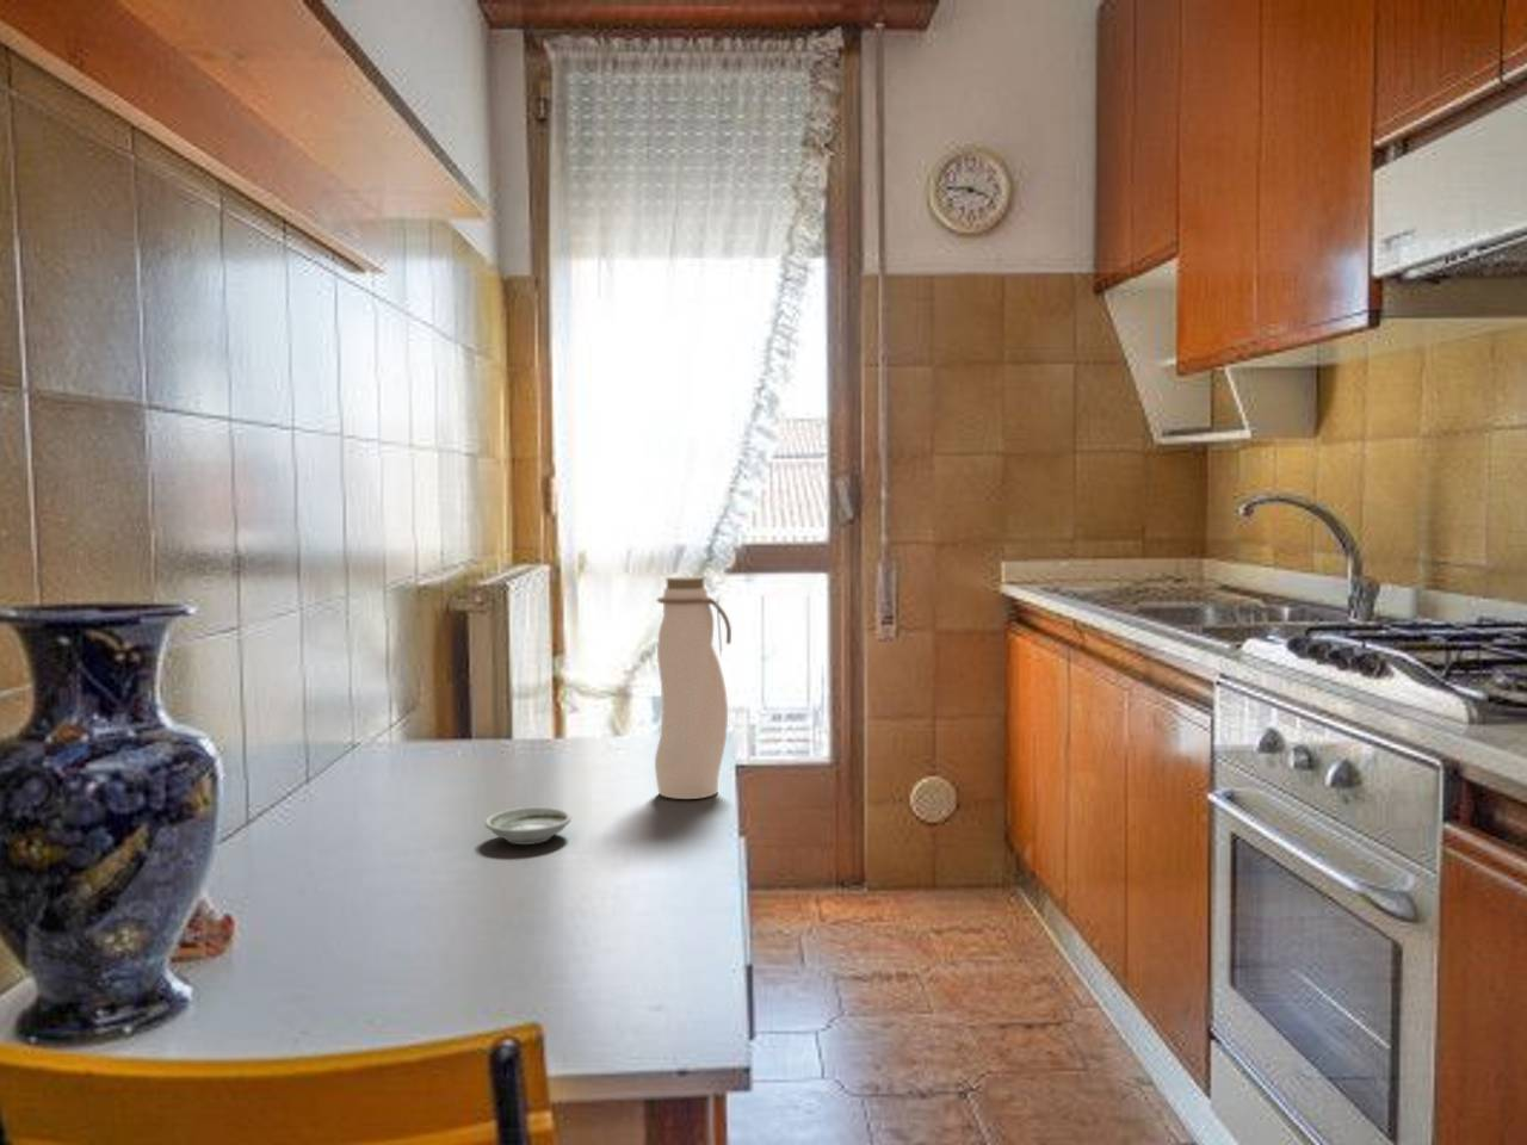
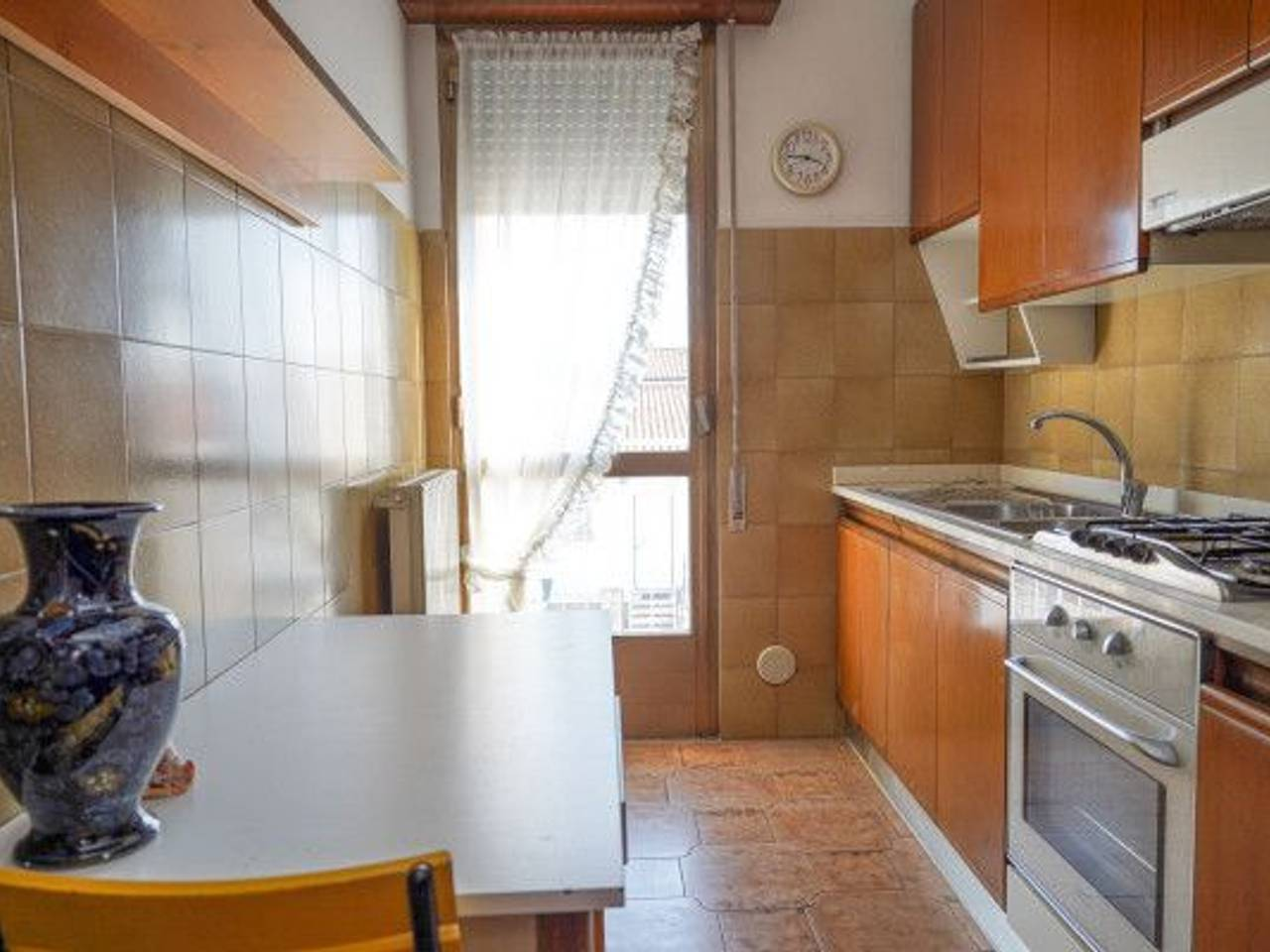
- saucer [485,806,572,846]
- water bottle [654,575,732,800]
